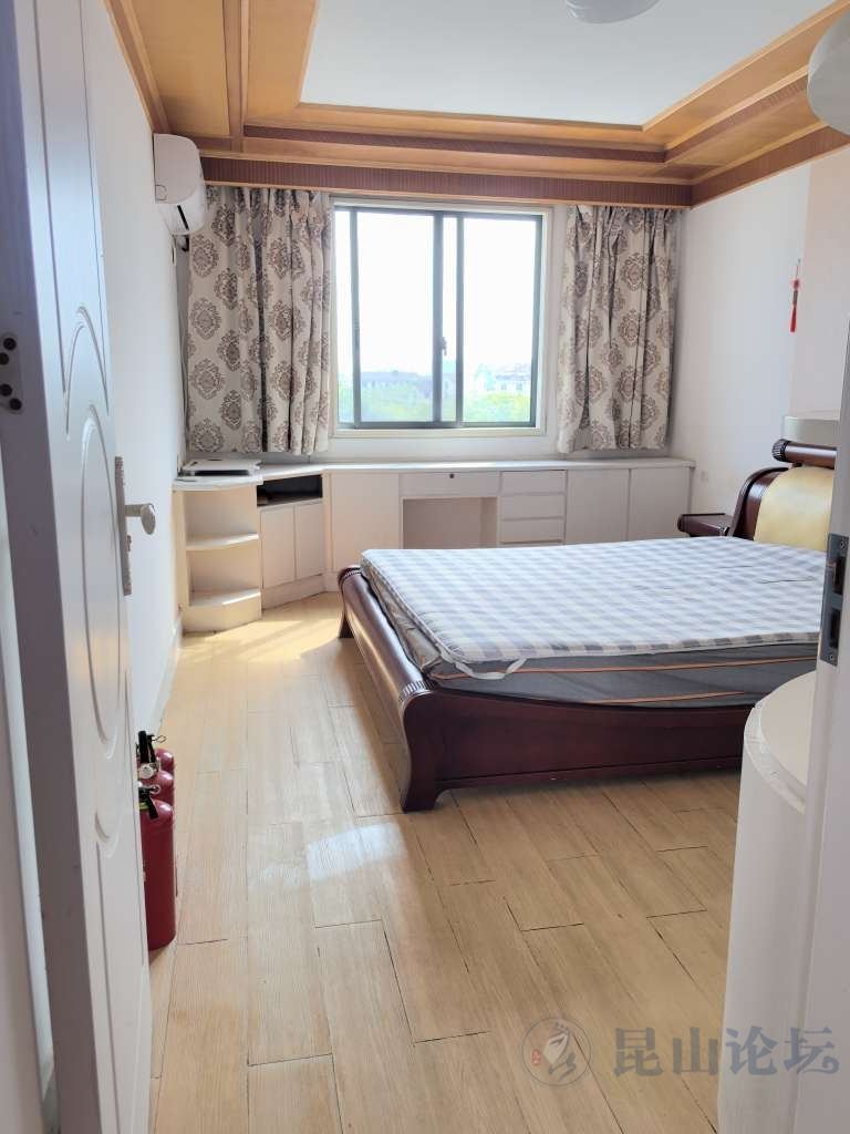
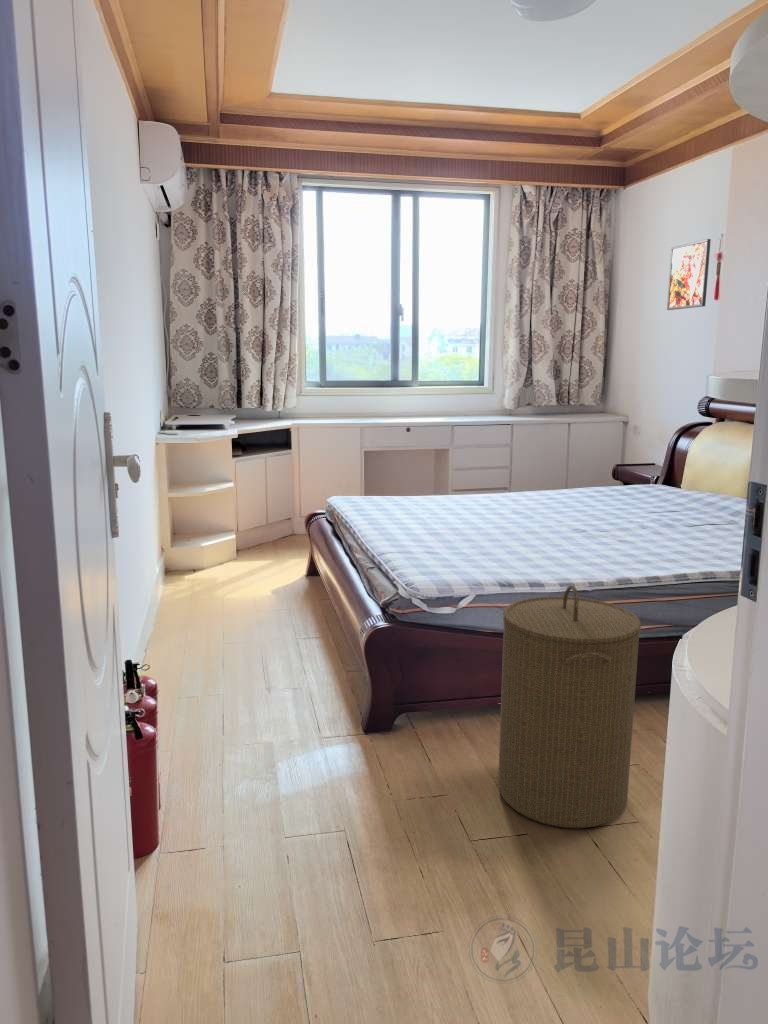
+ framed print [666,238,712,311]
+ laundry hamper [497,584,642,829]
